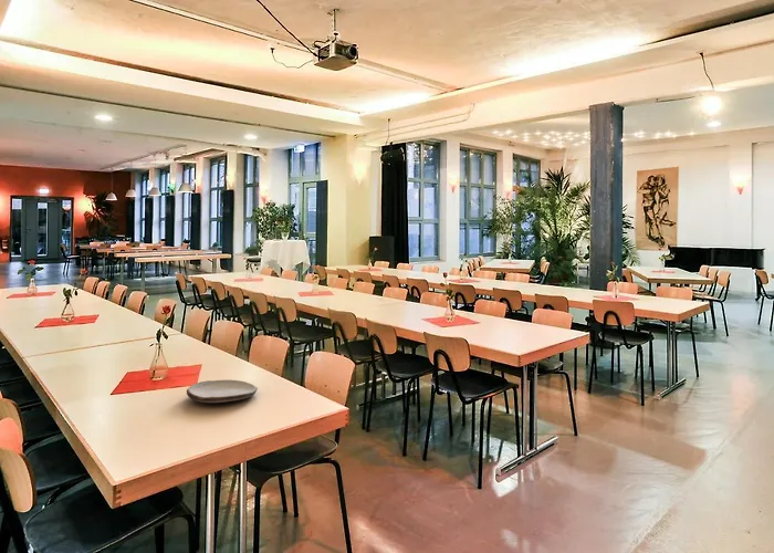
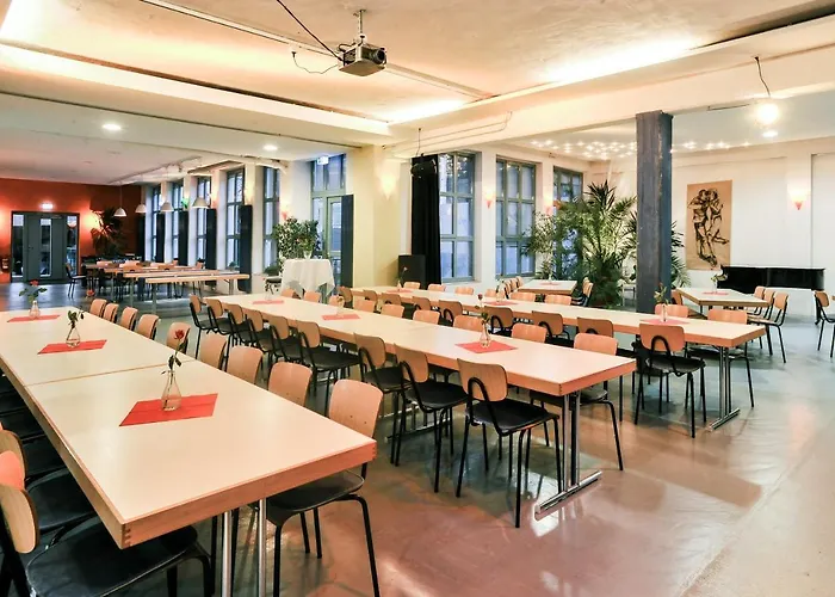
- plate [186,378,259,404]
